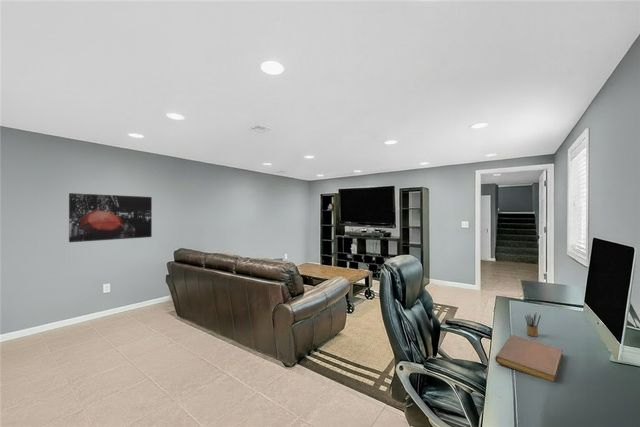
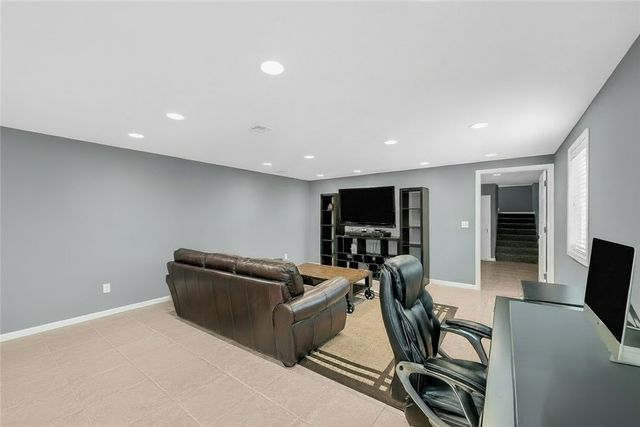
- pencil box [524,312,542,337]
- notebook [494,334,563,383]
- wall art [68,192,153,243]
